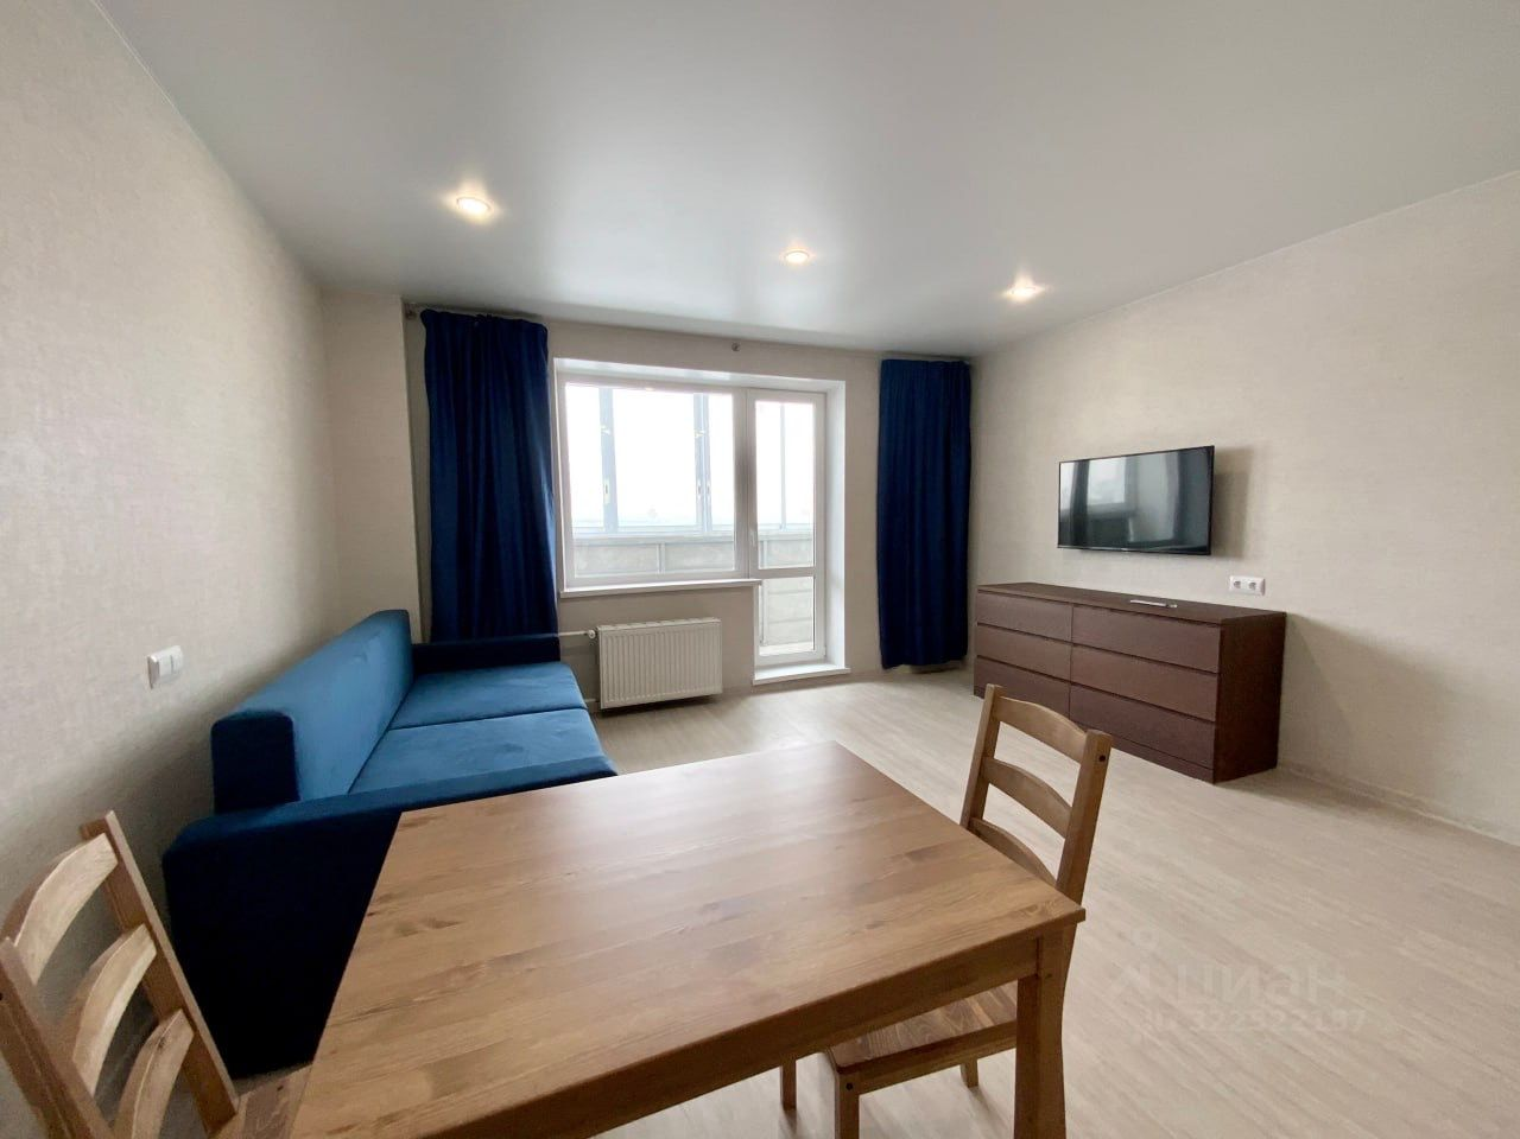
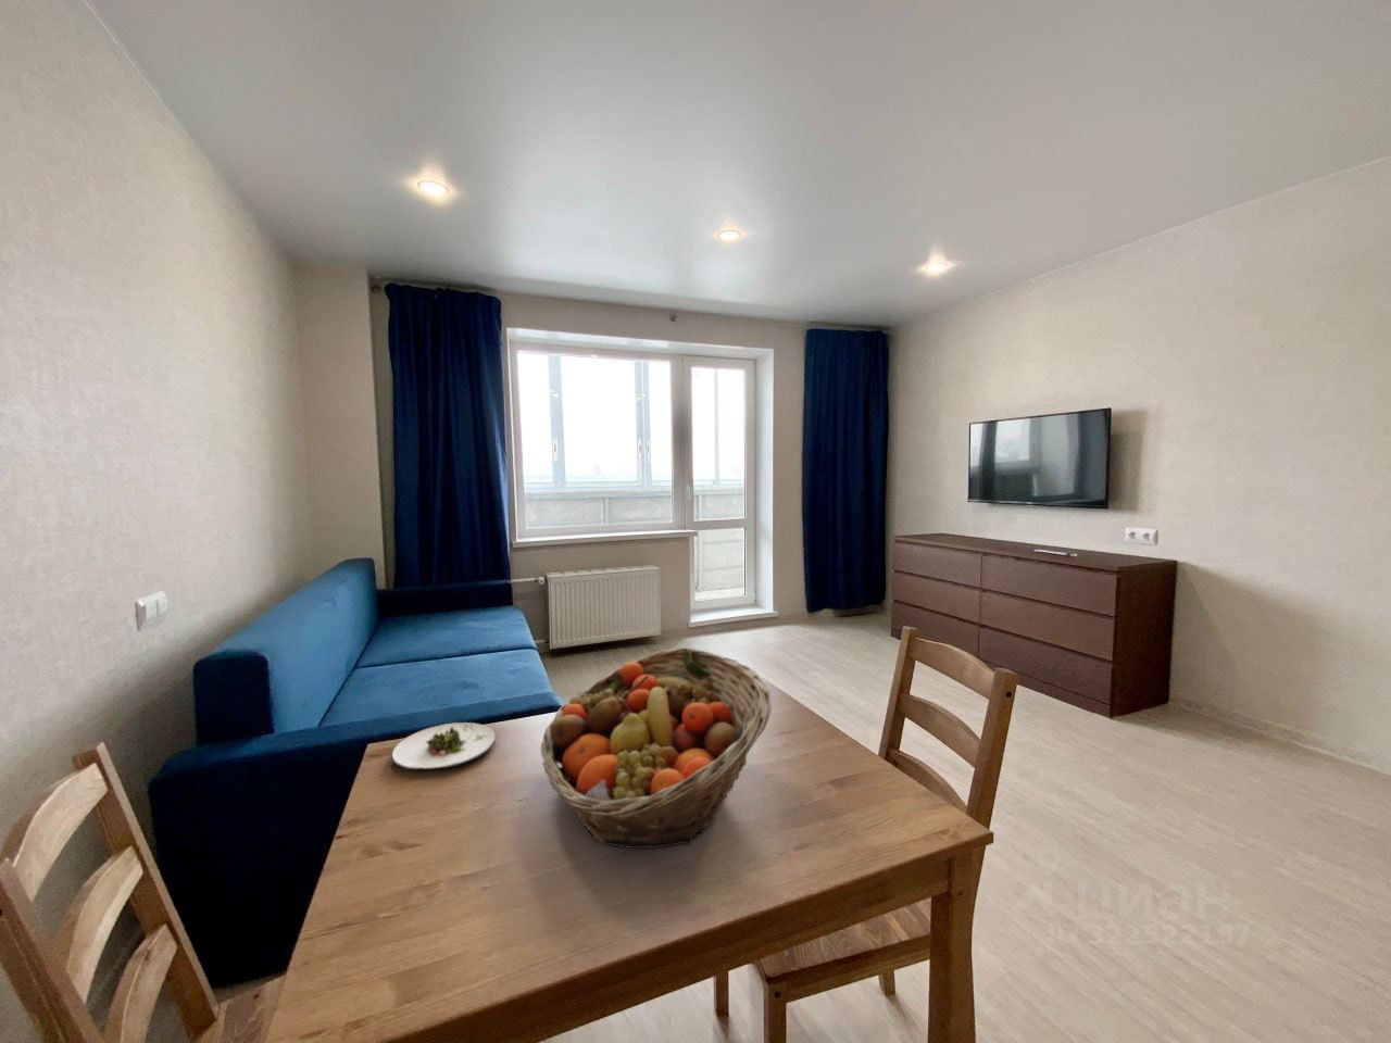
+ salad plate [390,721,495,770]
+ fruit basket [540,646,772,849]
